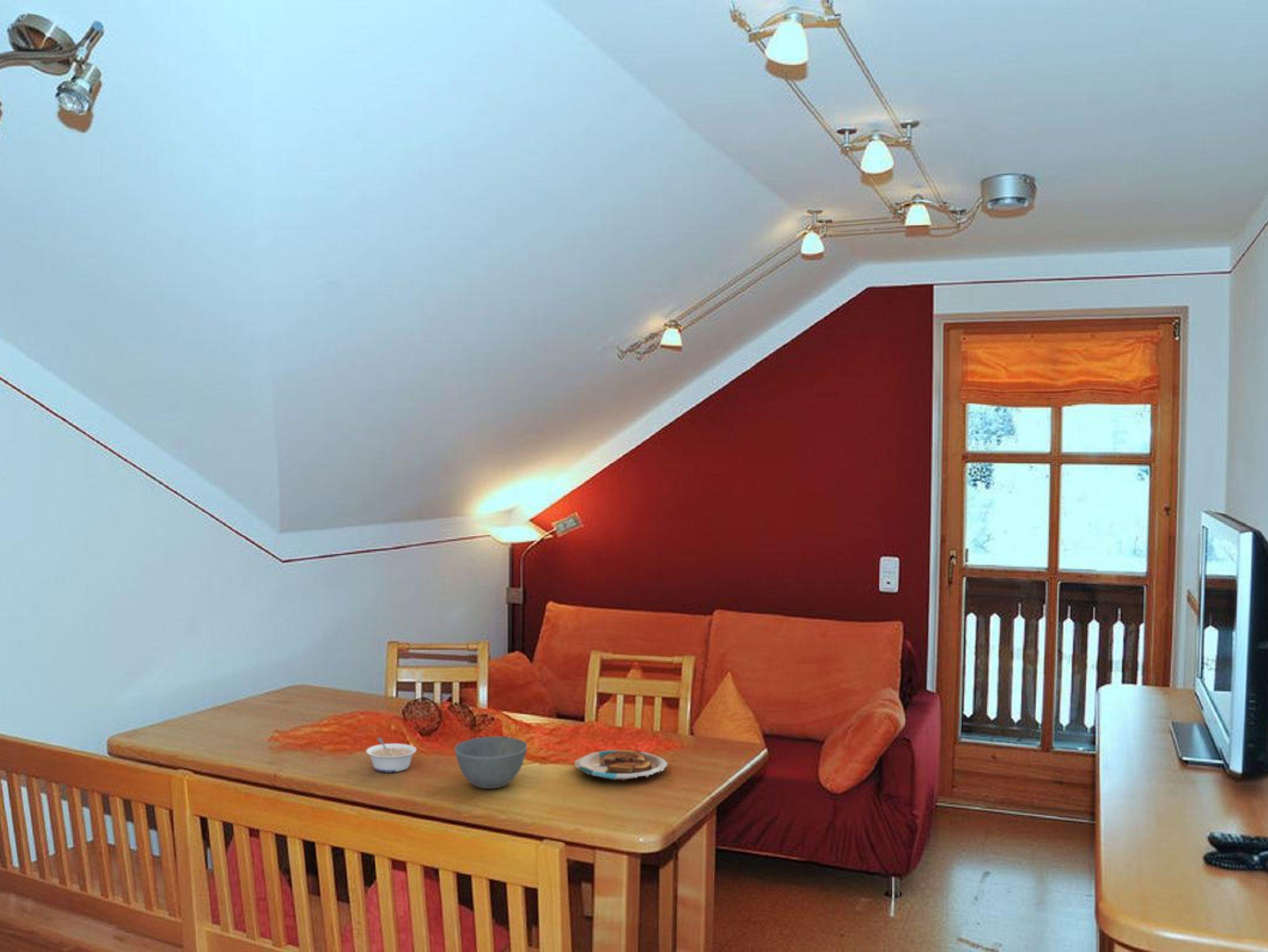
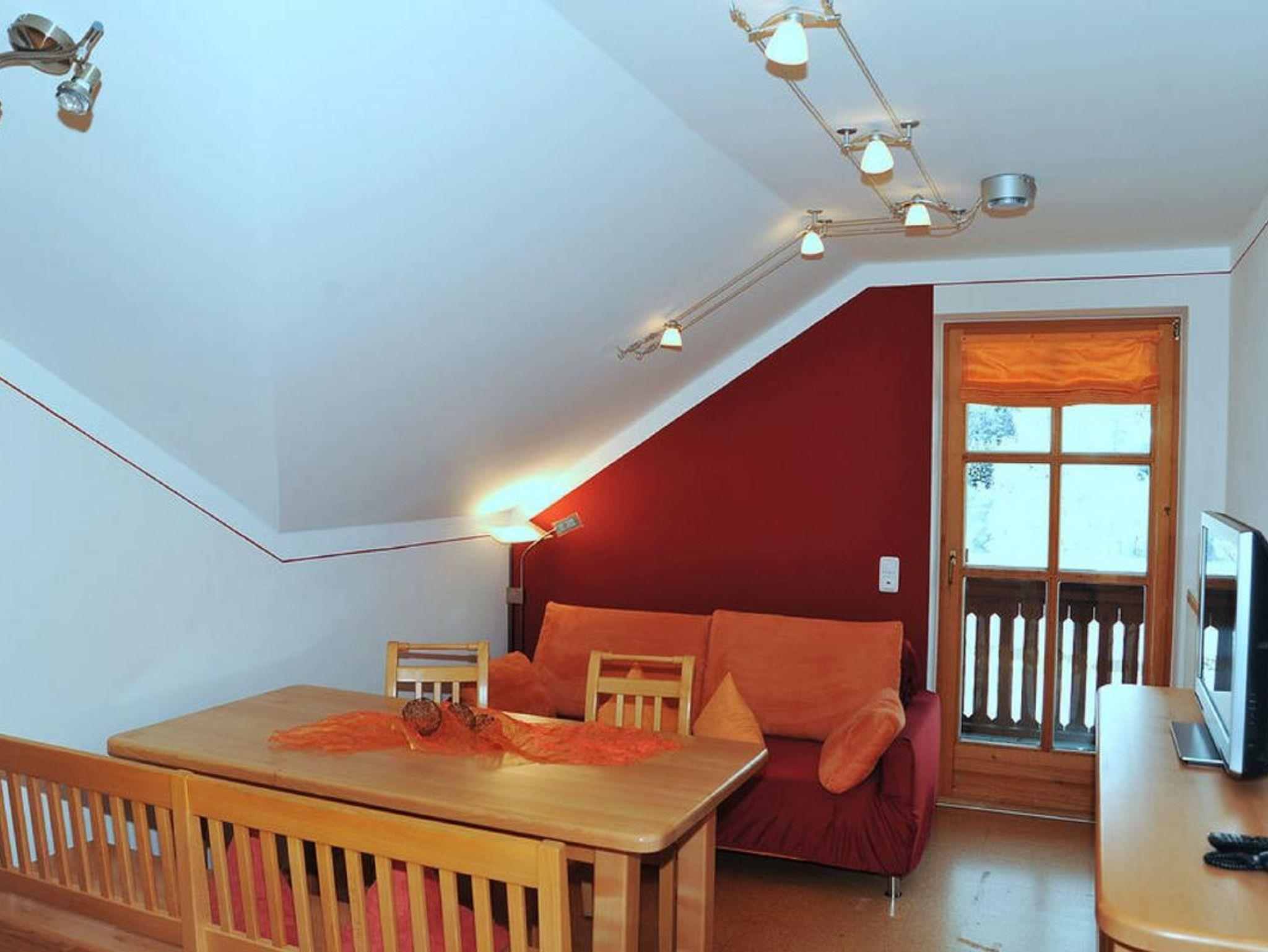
- legume [365,737,417,773]
- plate [573,749,668,781]
- bowl [454,736,528,789]
